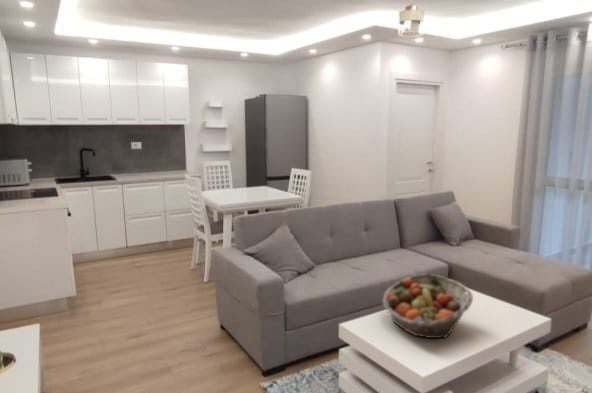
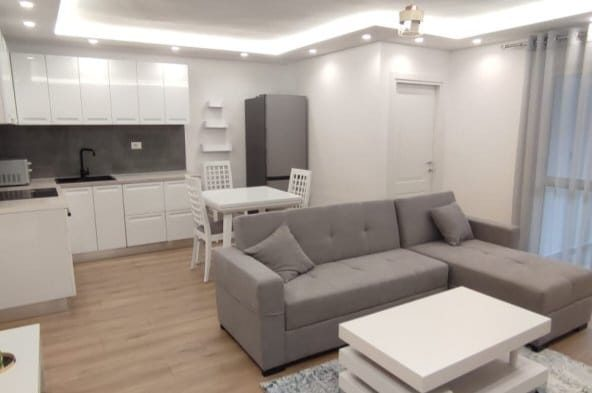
- fruit basket [381,273,474,339]
